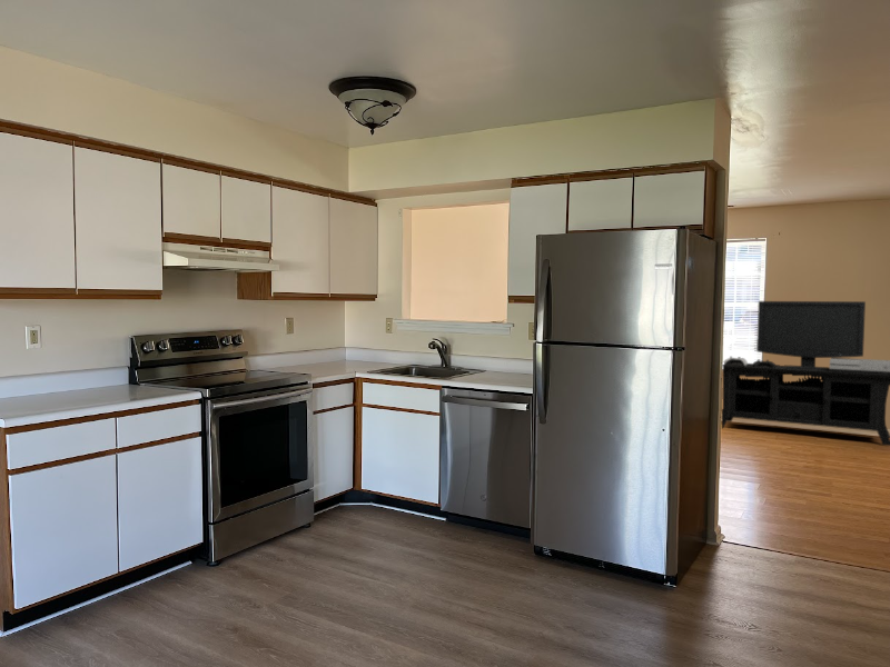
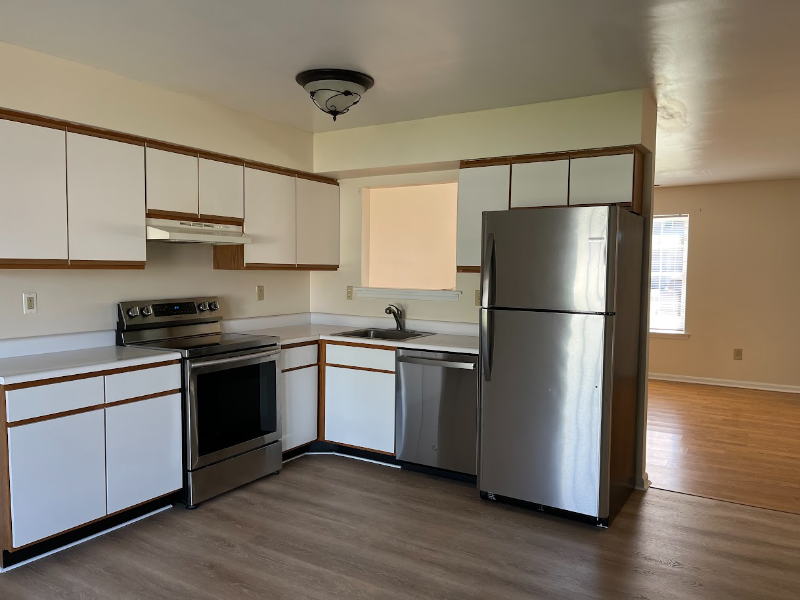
- media console [721,300,890,447]
